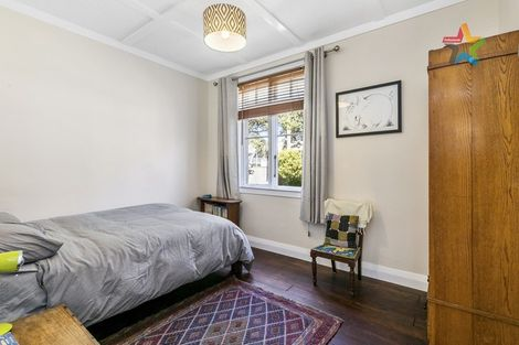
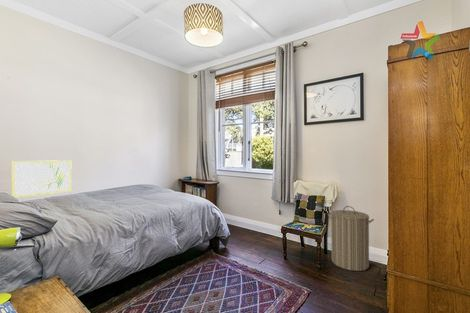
+ laundry hamper [327,205,375,272]
+ wall art [10,159,73,198]
